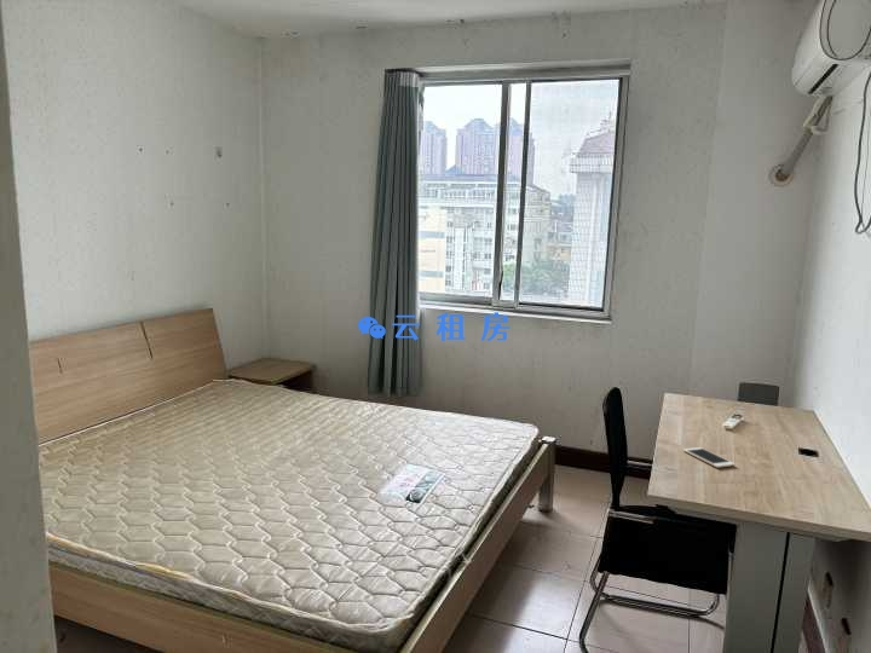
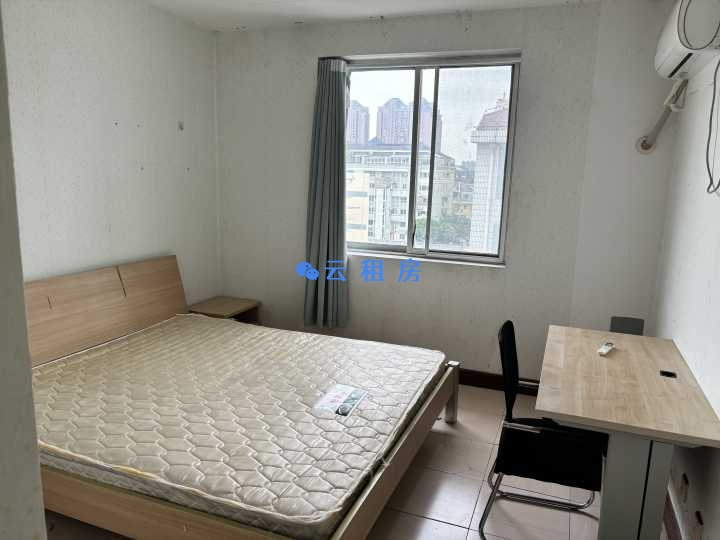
- cell phone [682,446,737,469]
